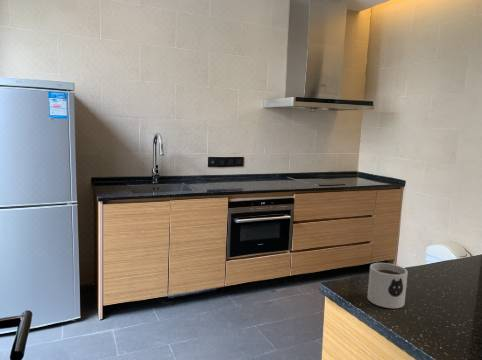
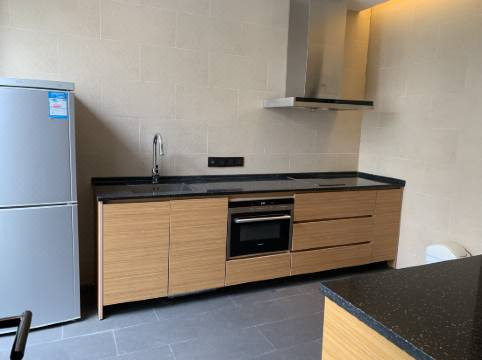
- mug [366,262,409,309]
